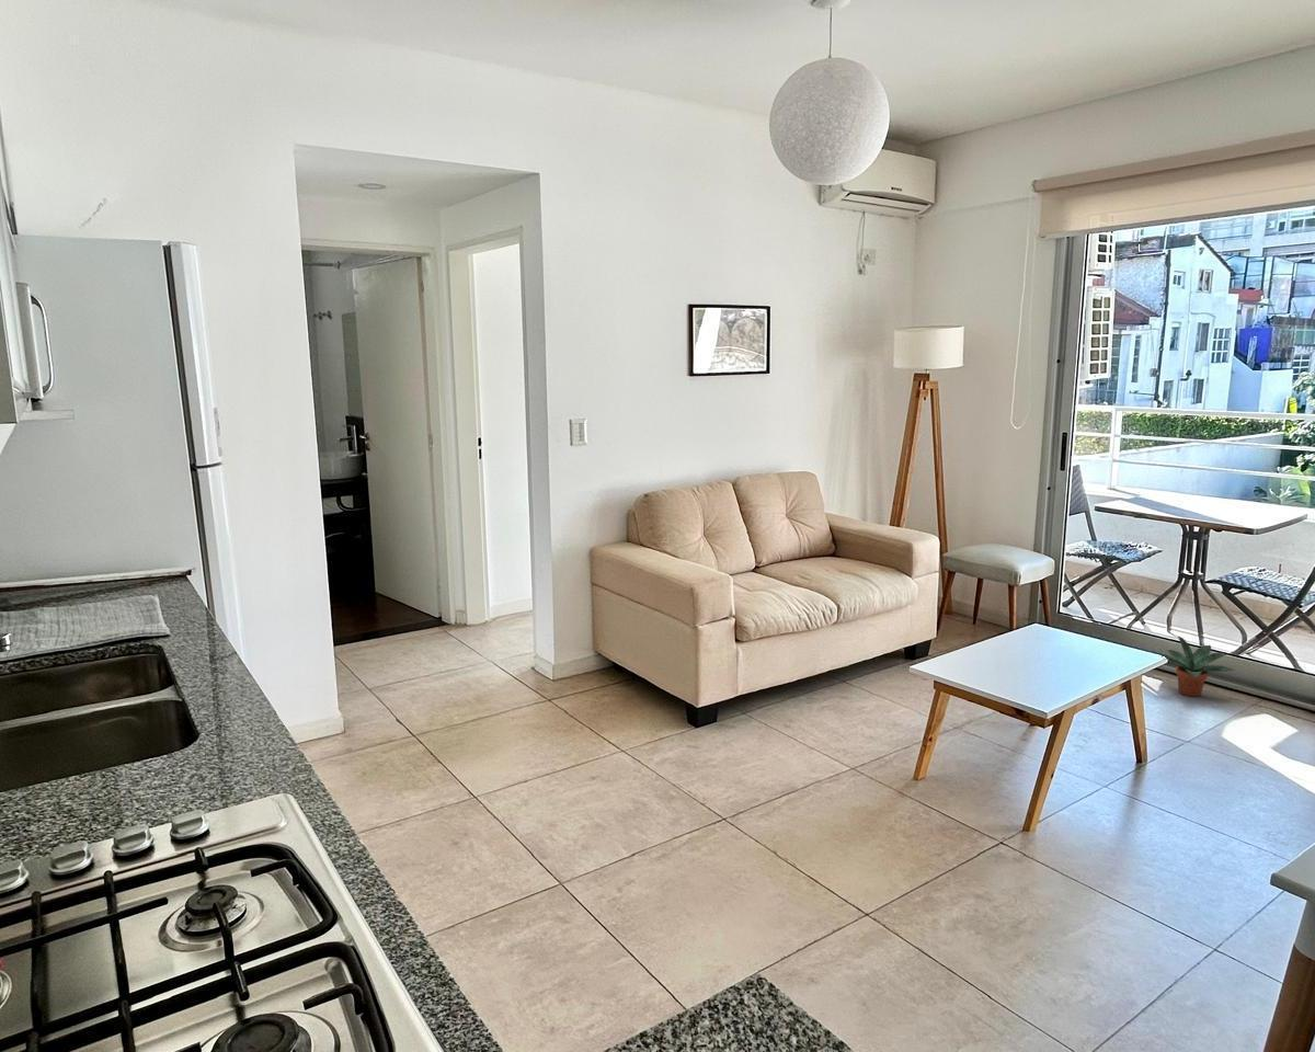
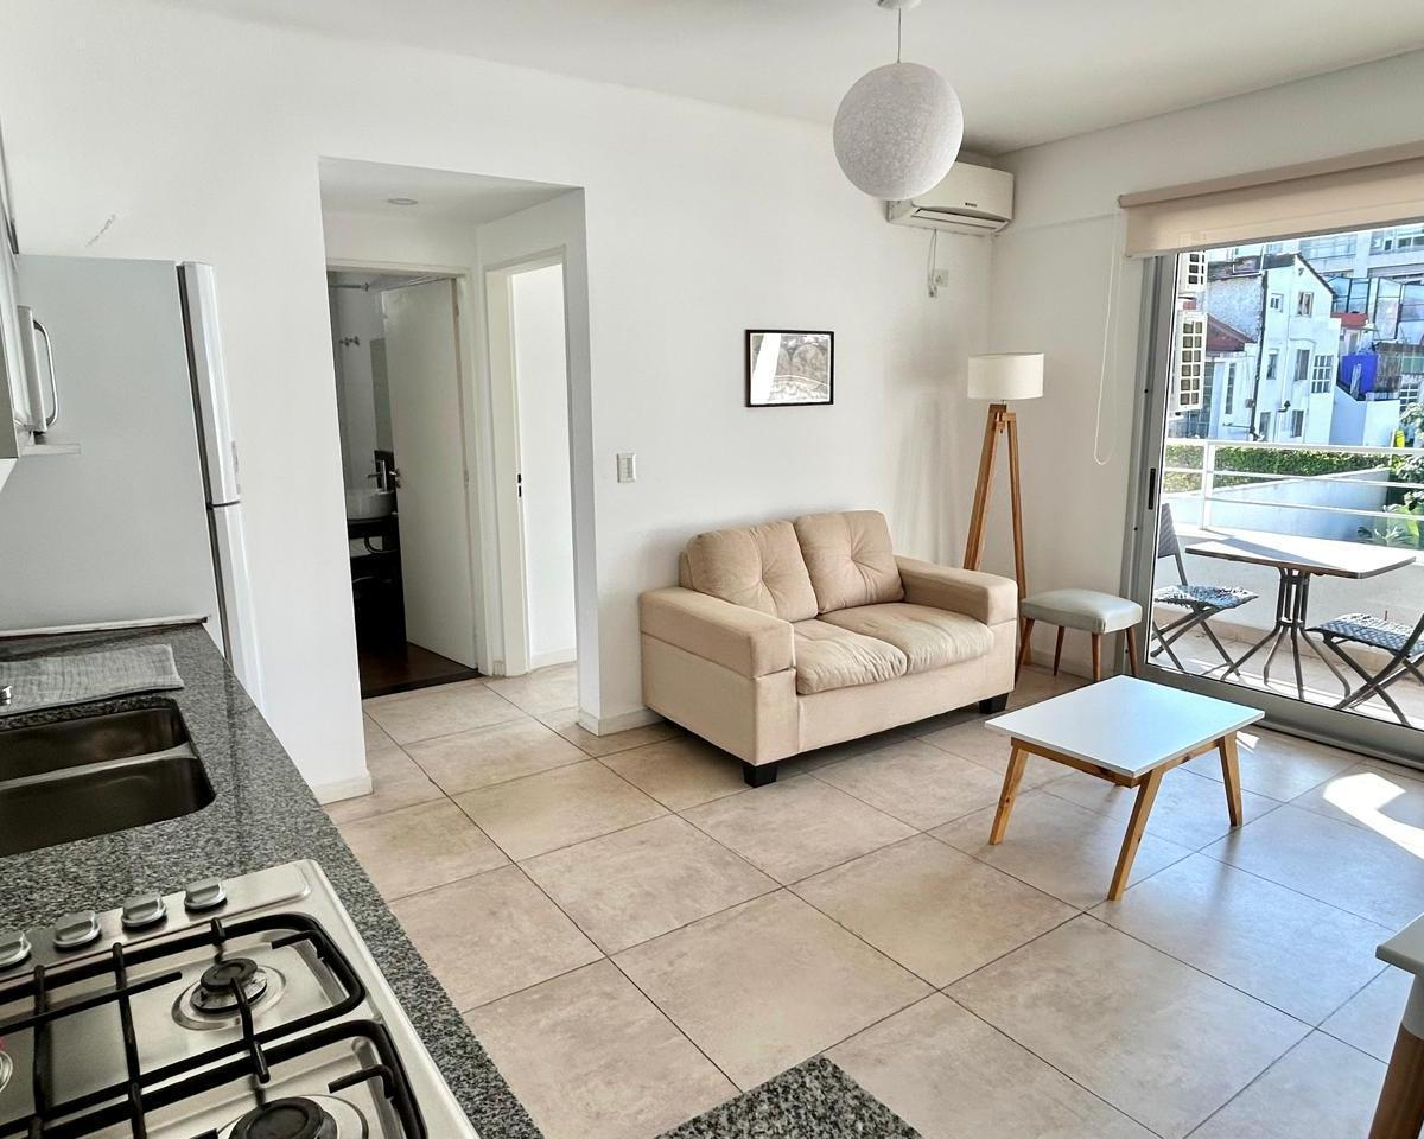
- potted plant [1160,636,1235,697]
